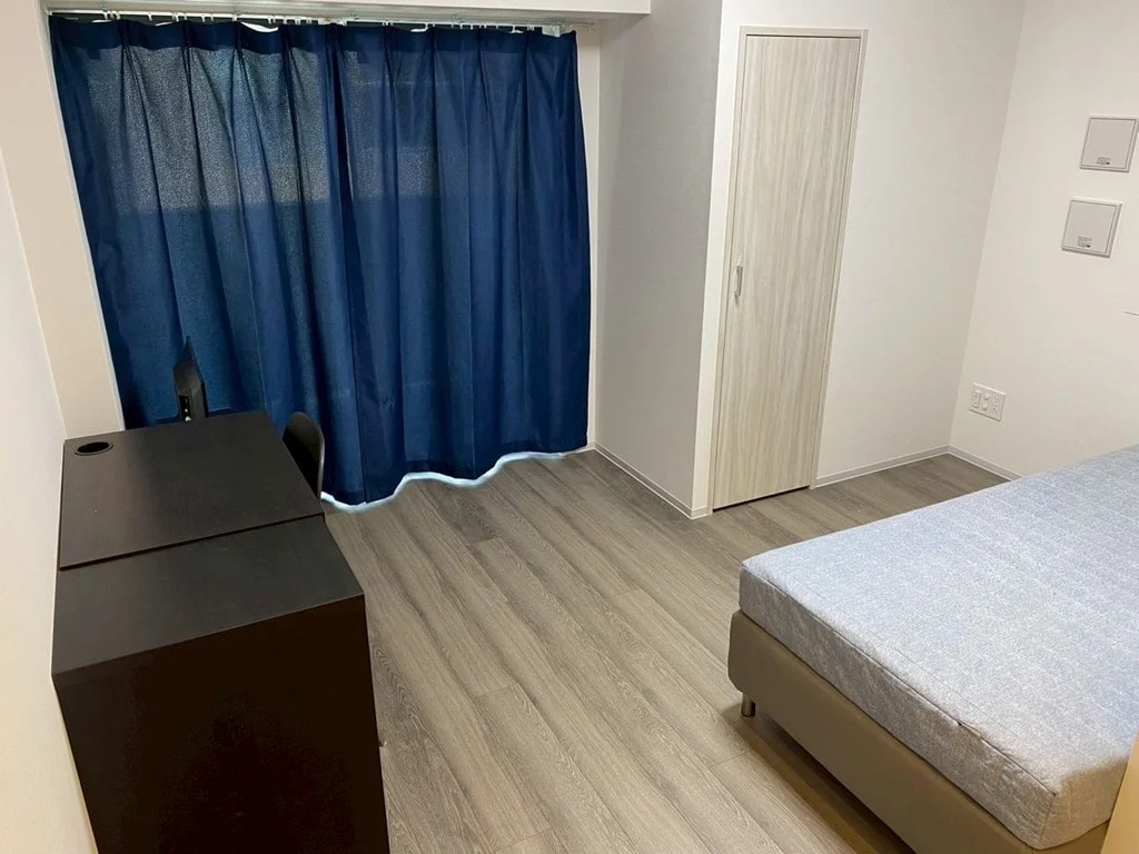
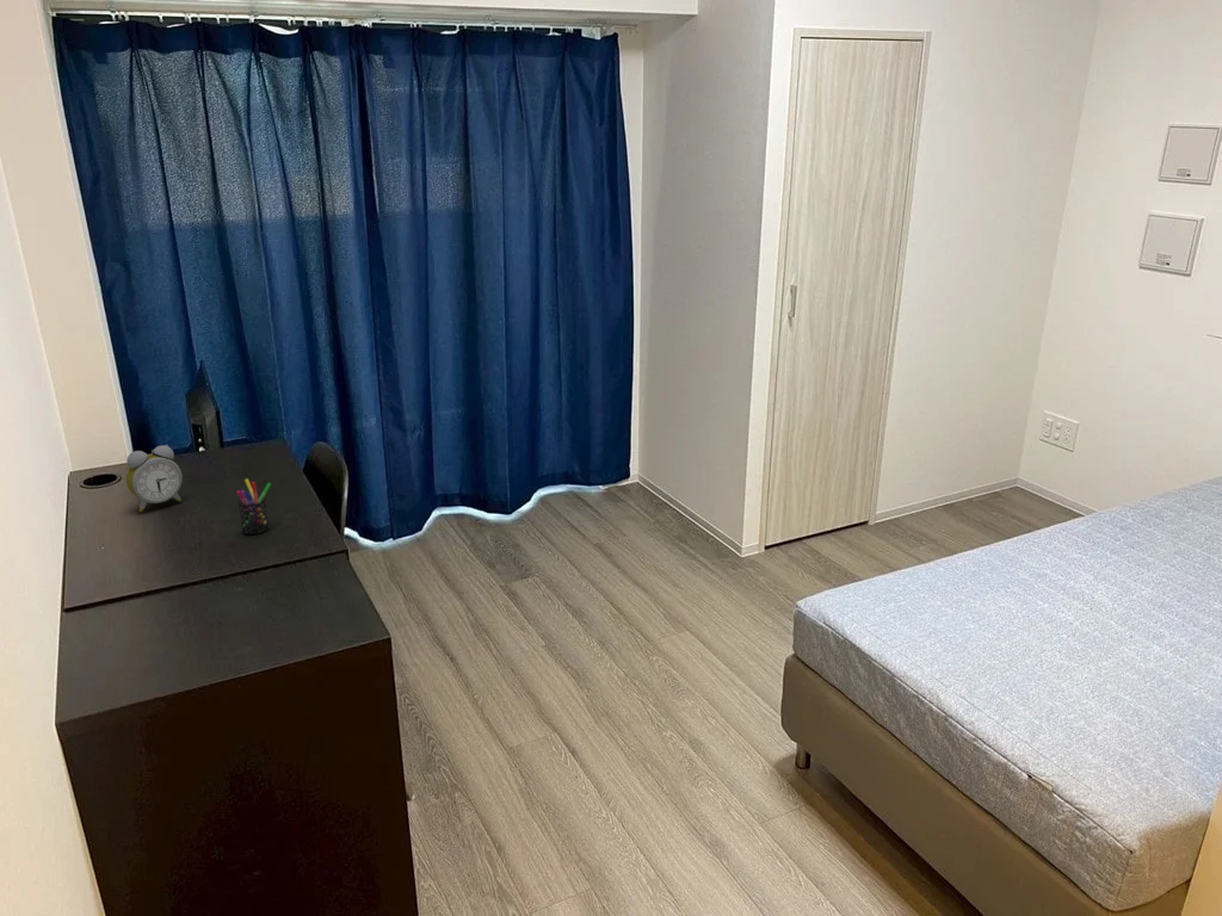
+ alarm clock [125,444,183,513]
+ pen holder [235,477,272,536]
